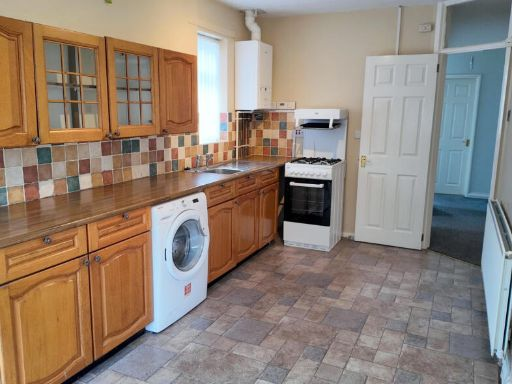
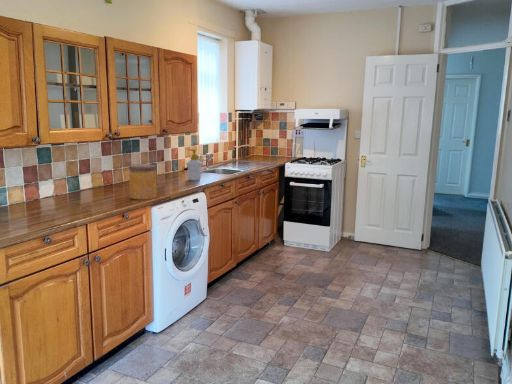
+ soap bottle [185,148,204,182]
+ jar [128,163,158,201]
